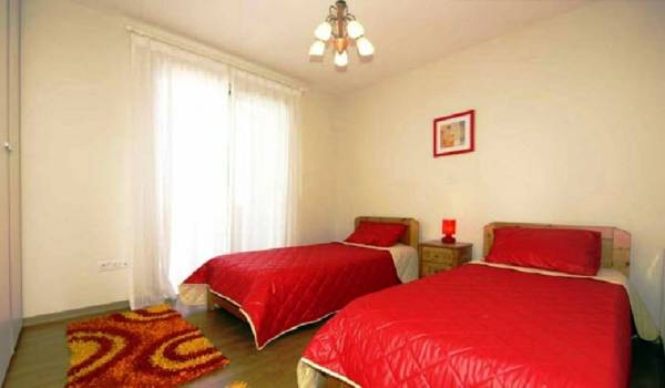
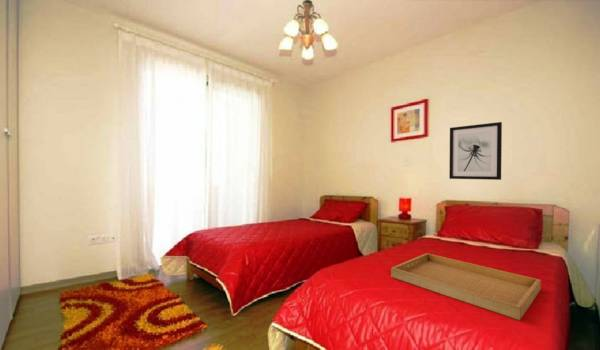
+ wall art [448,121,503,181]
+ tray [390,252,542,321]
